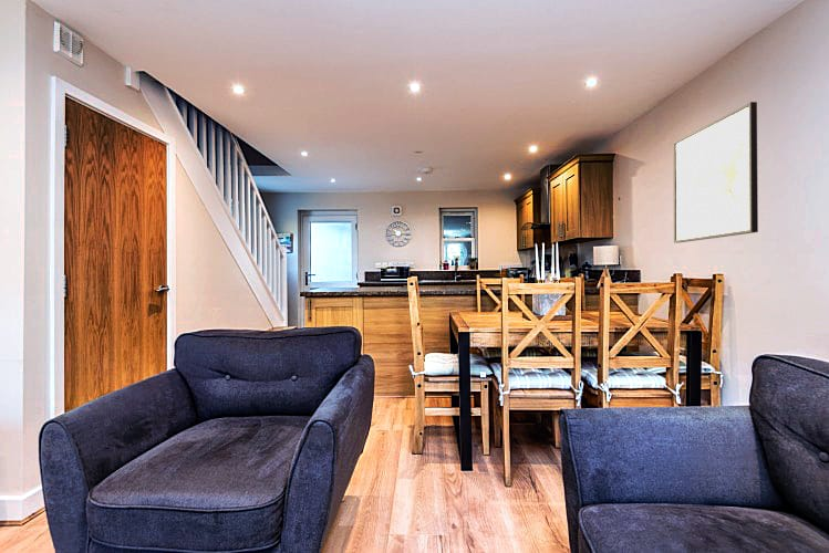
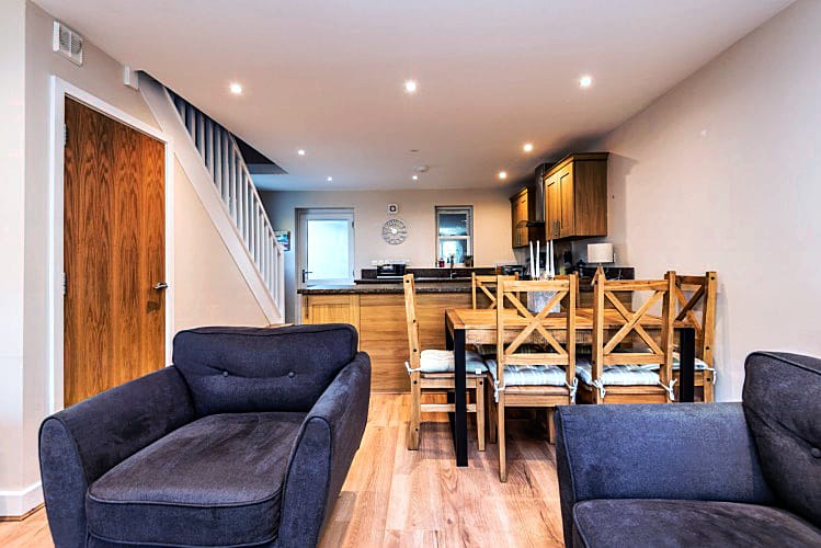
- wall art [672,101,759,243]
